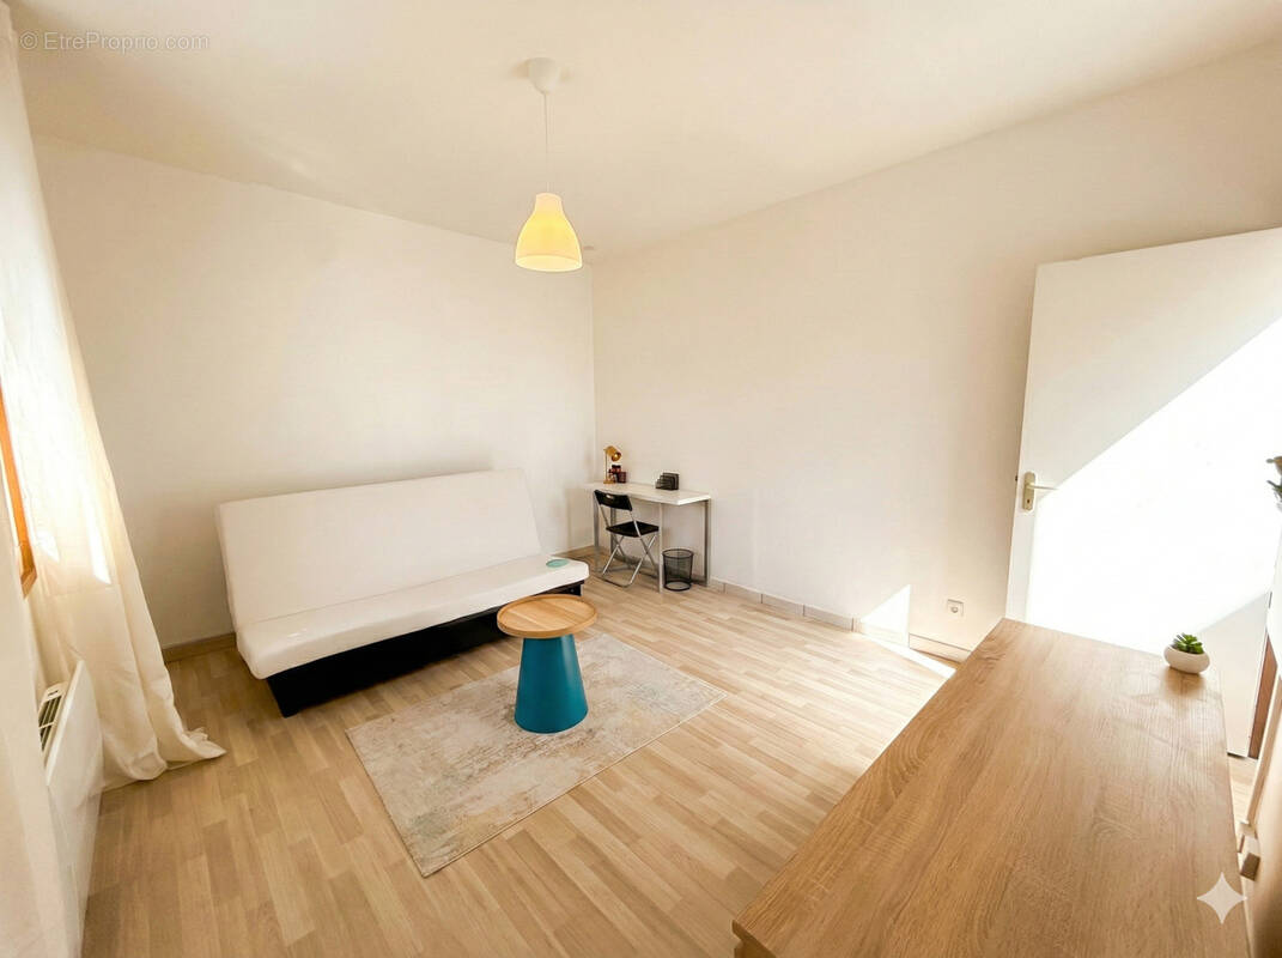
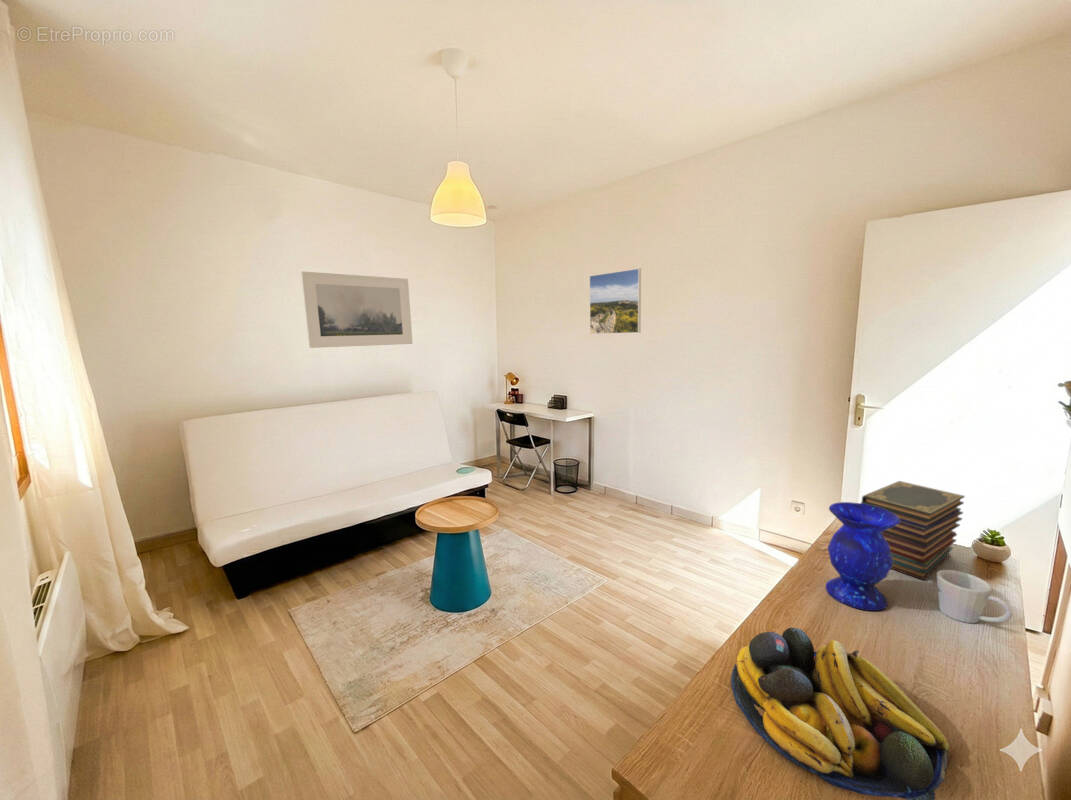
+ fruit bowl [730,627,950,800]
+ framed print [300,270,413,349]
+ book stack [860,480,966,581]
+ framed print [589,267,642,335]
+ mug [936,569,1013,624]
+ vase [825,501,900,612]
